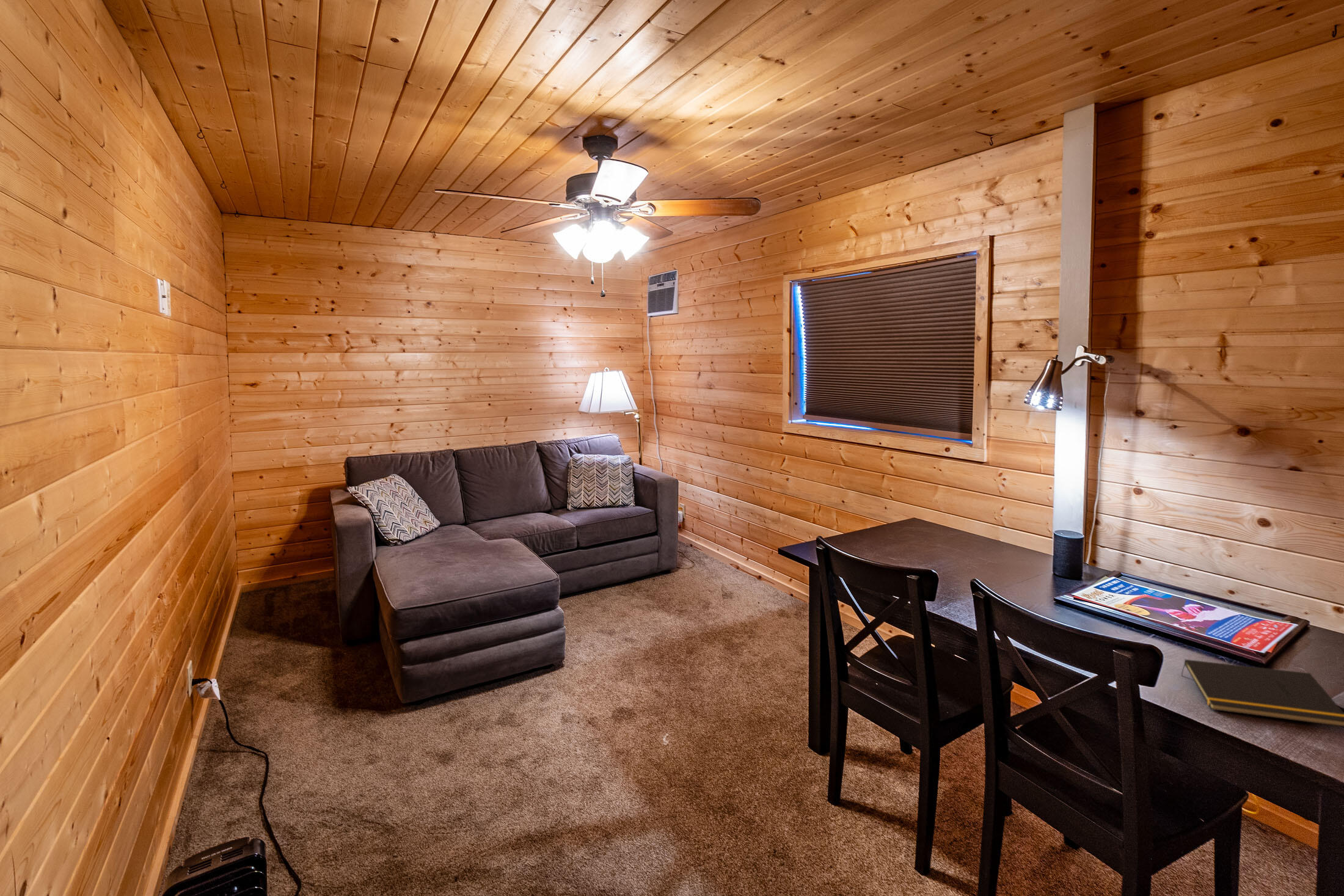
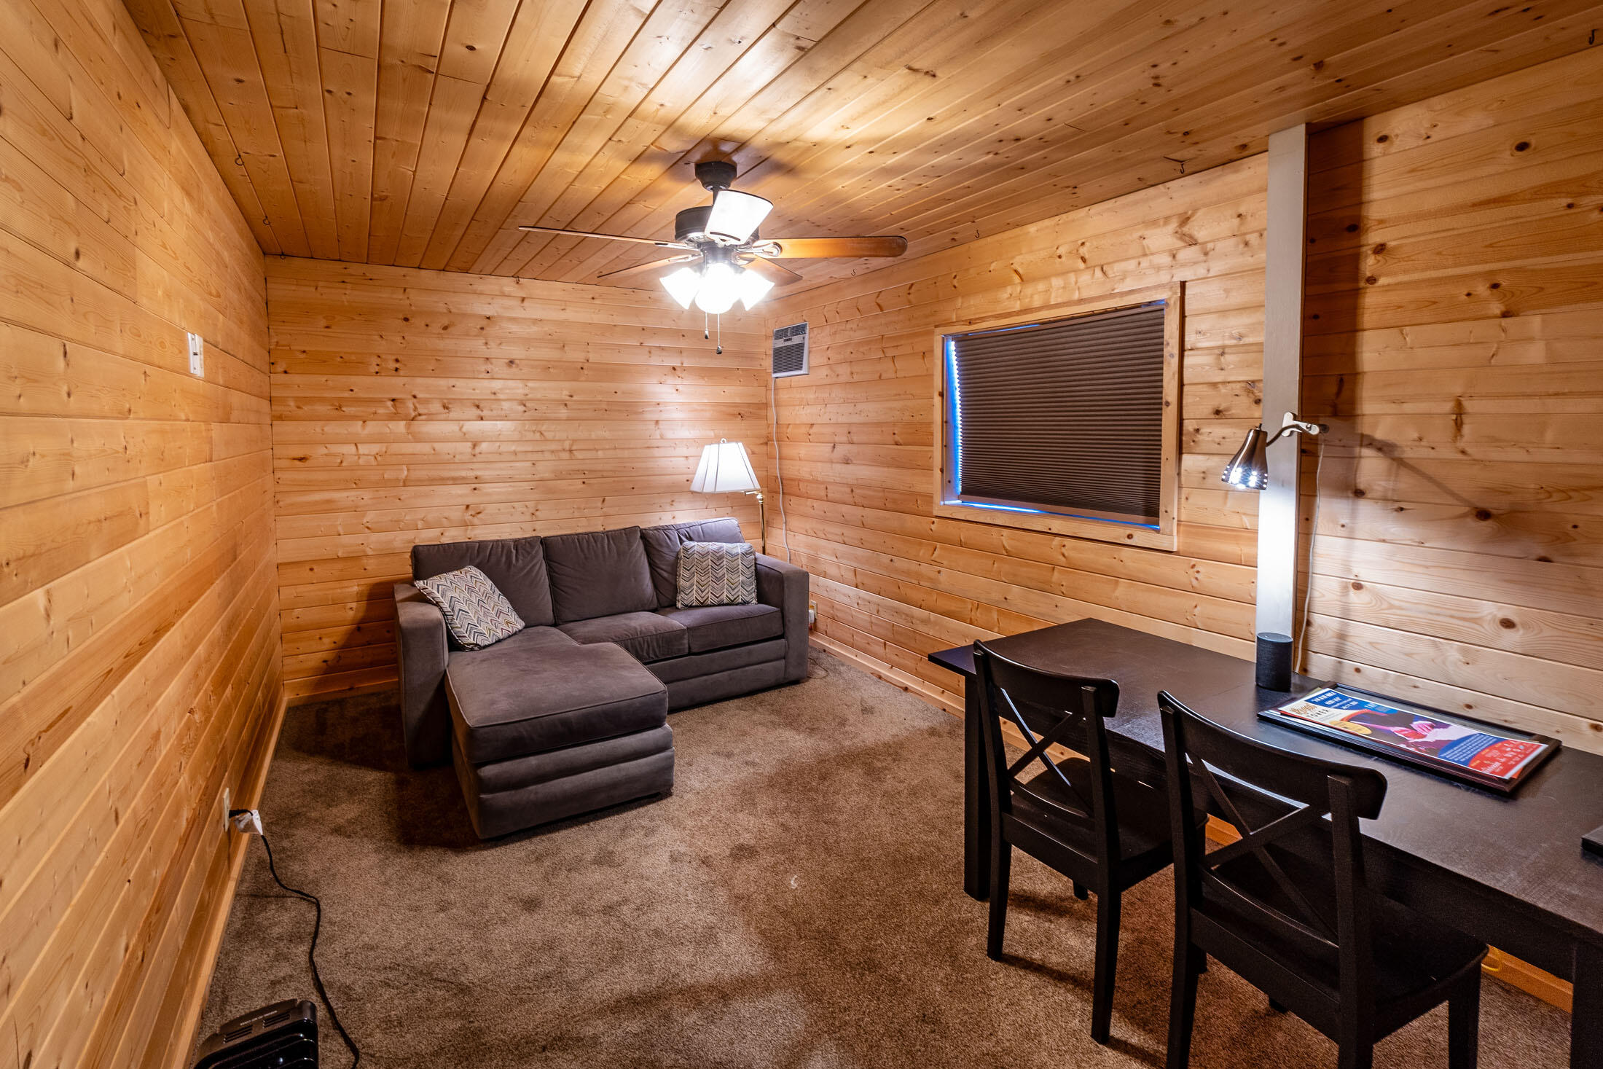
- notepad [1181,659,1344,727]
